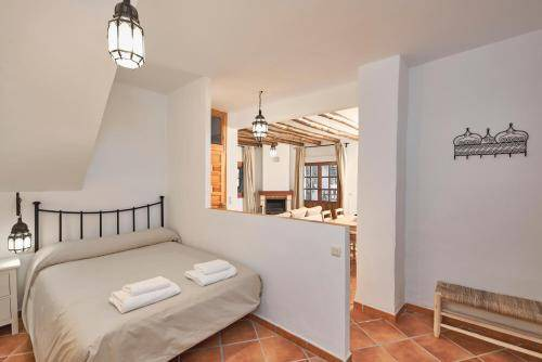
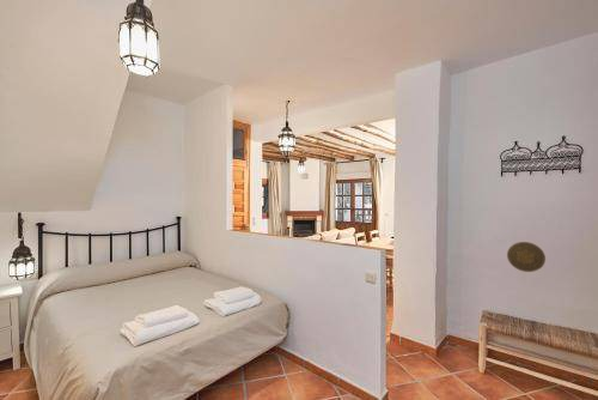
+ decorative plate [506,241,547,273]
